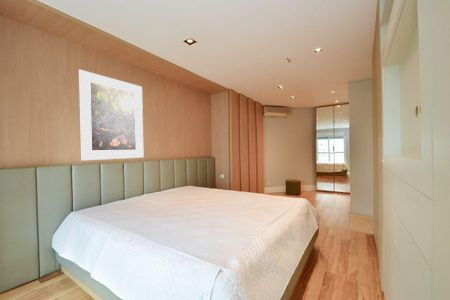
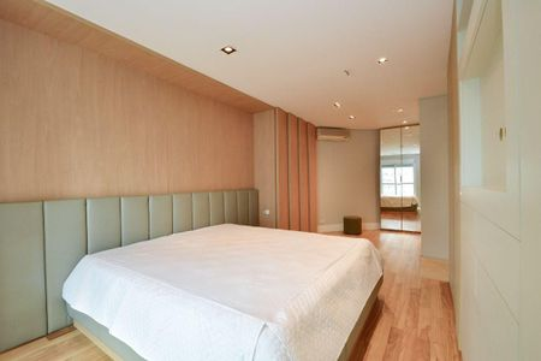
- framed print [77,68,145,162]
